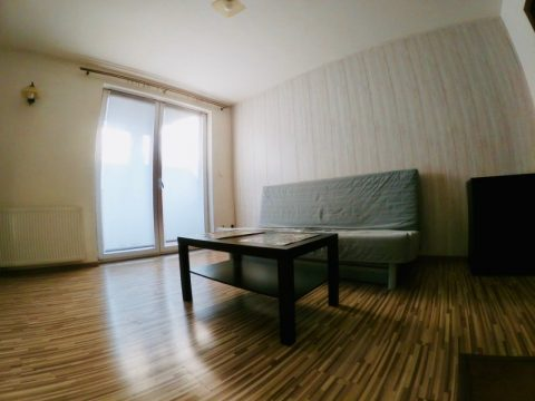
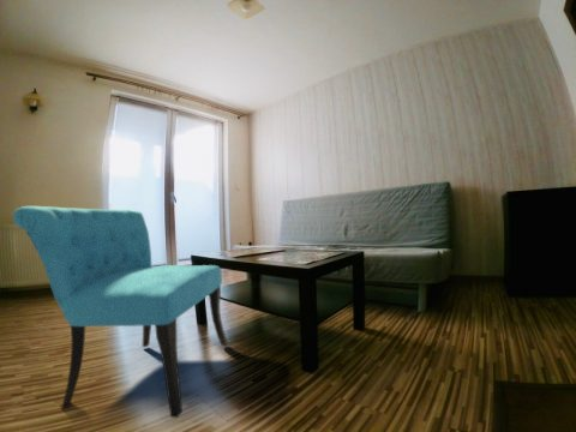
+ chair [12,205,229,419]
